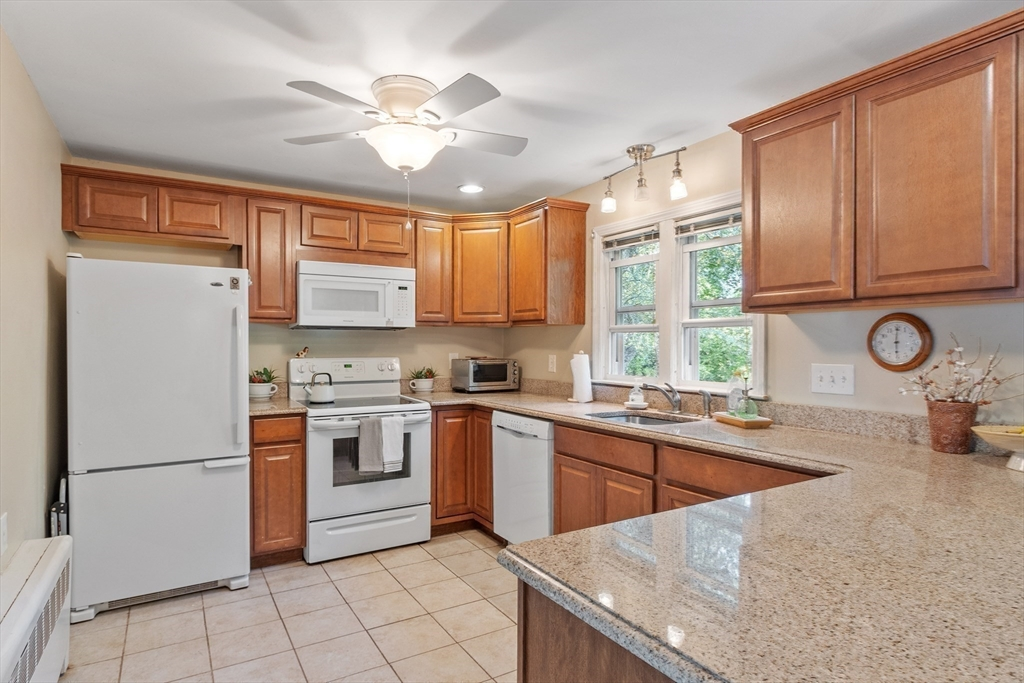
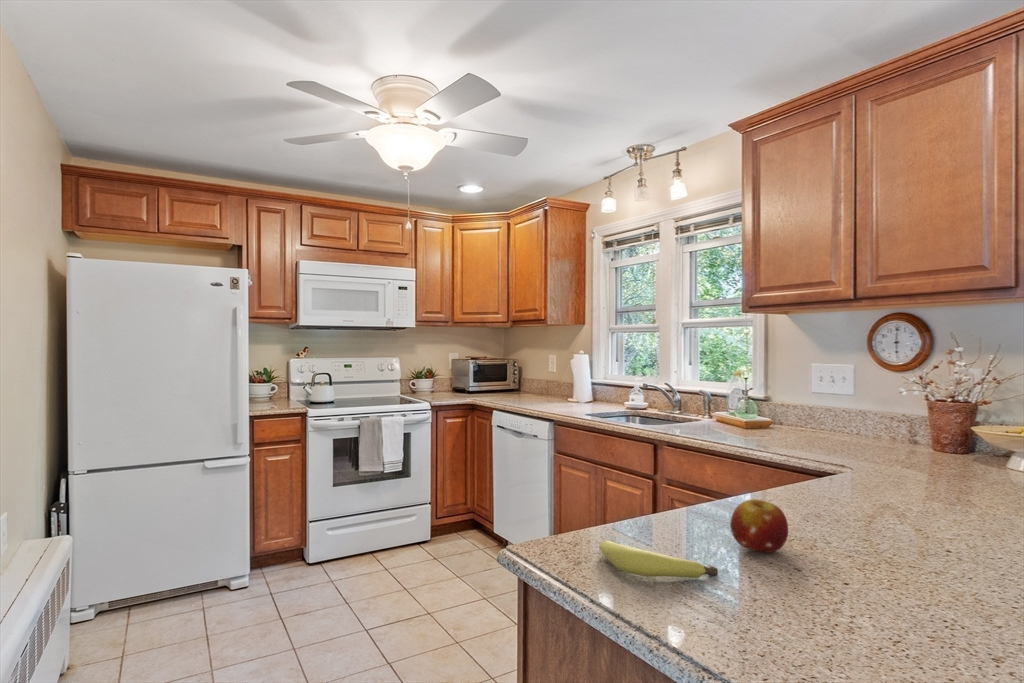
+ fruit [729,498,789,554]
+ banana [598,540,719,579]
